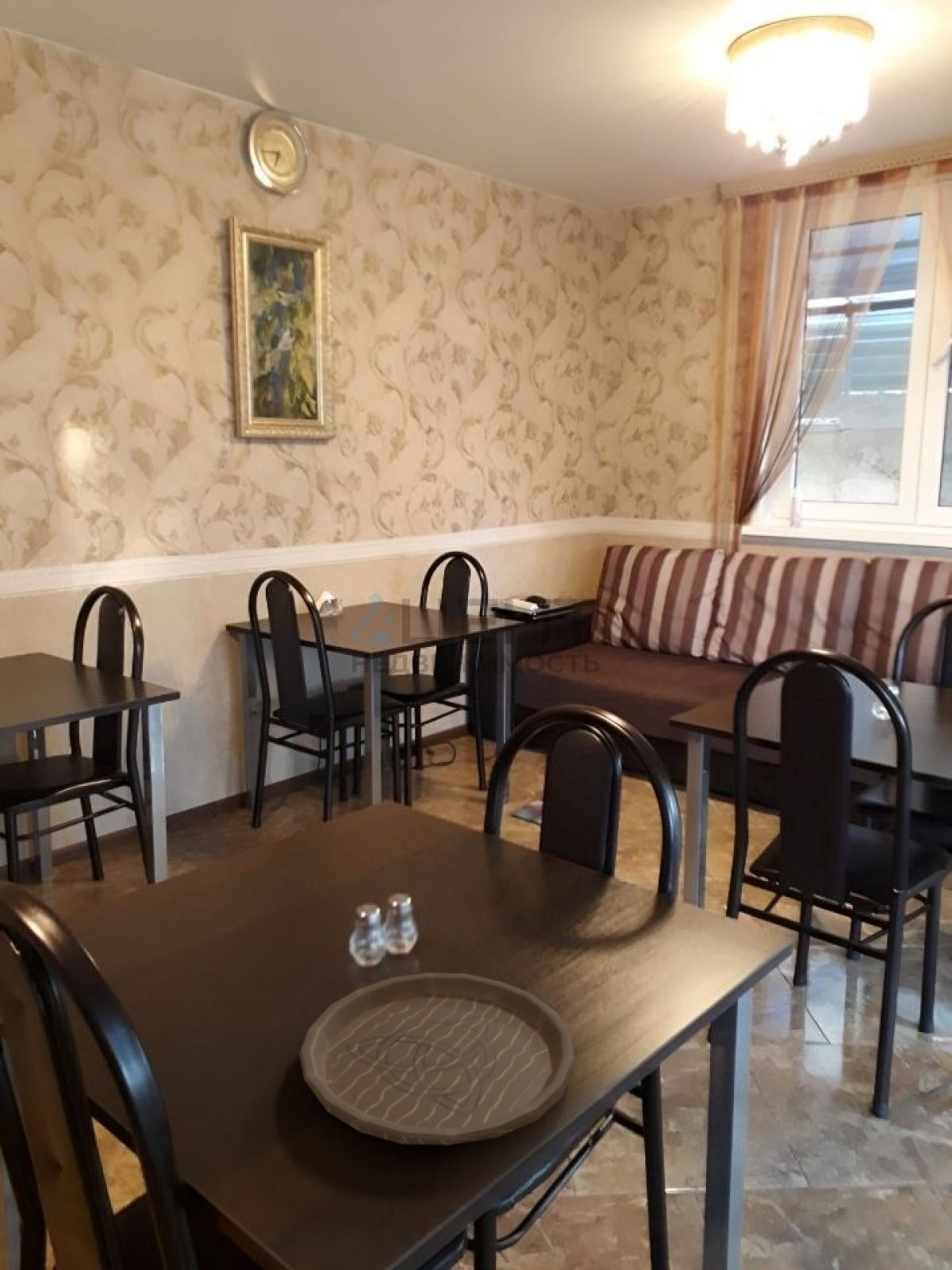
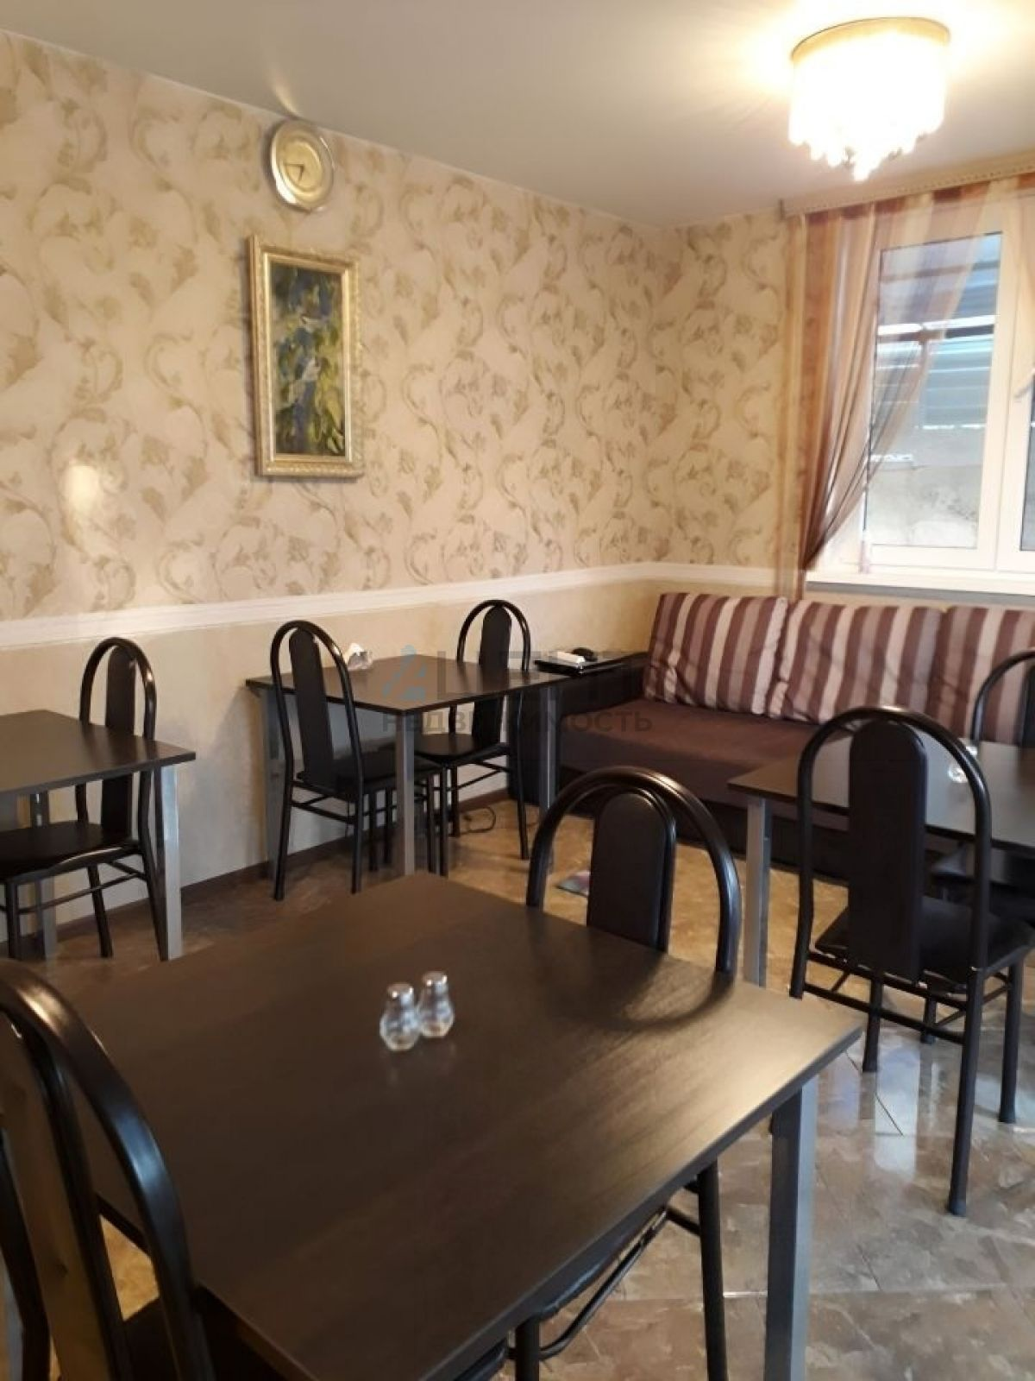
- plate [298,972,576,1145]
